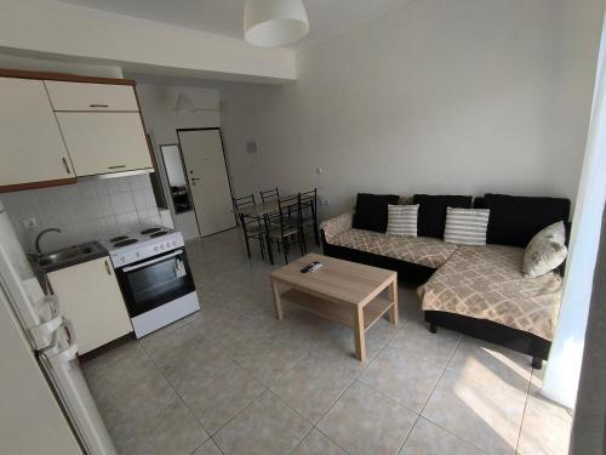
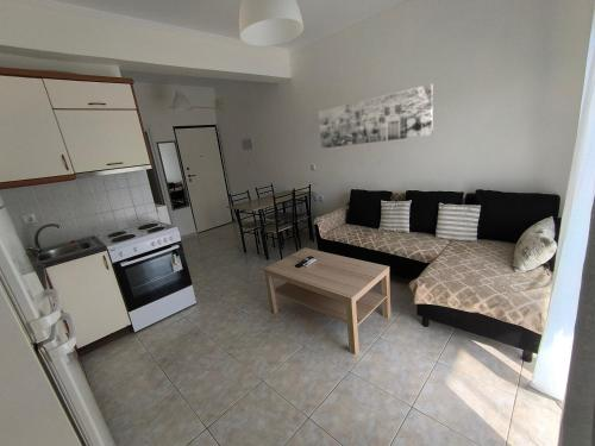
+ wall art [318,83,434,150]
